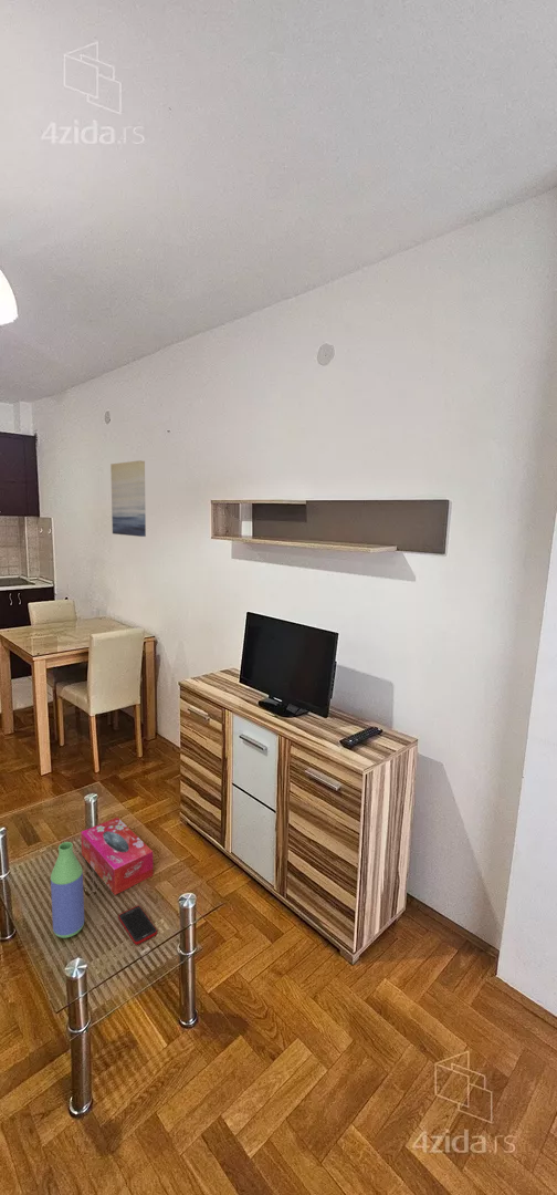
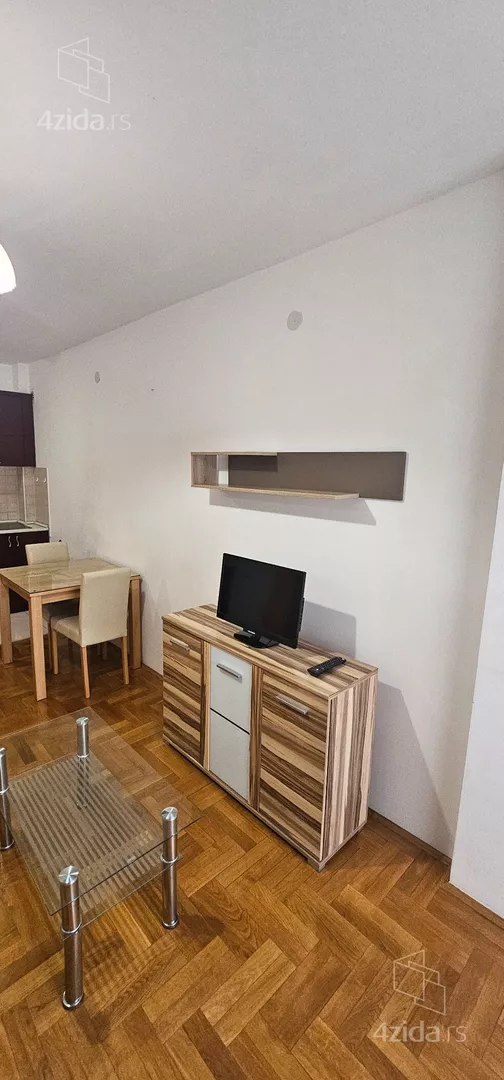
- tissue box [80,817,155,896]
- cell phone [117,904,158,946]
- wall art [109,459,147,538]
- bottle [50,841,85,939]
